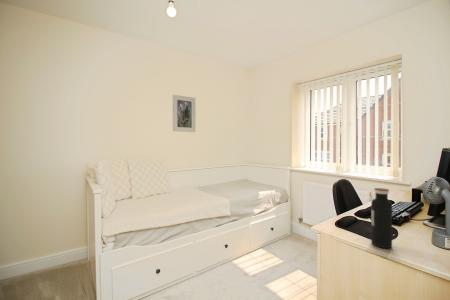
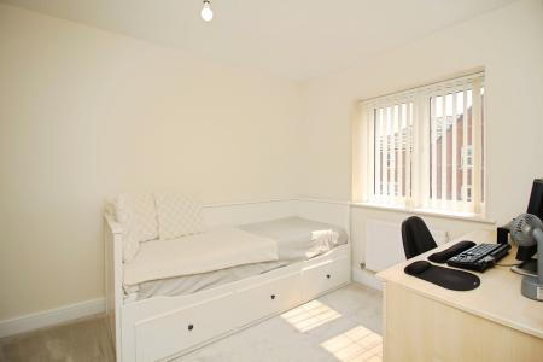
- water bottle [370,187,393,249]
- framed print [172,94,197,133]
